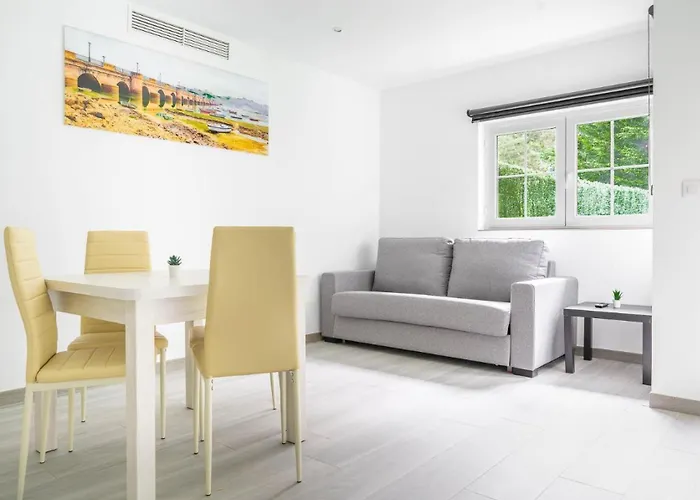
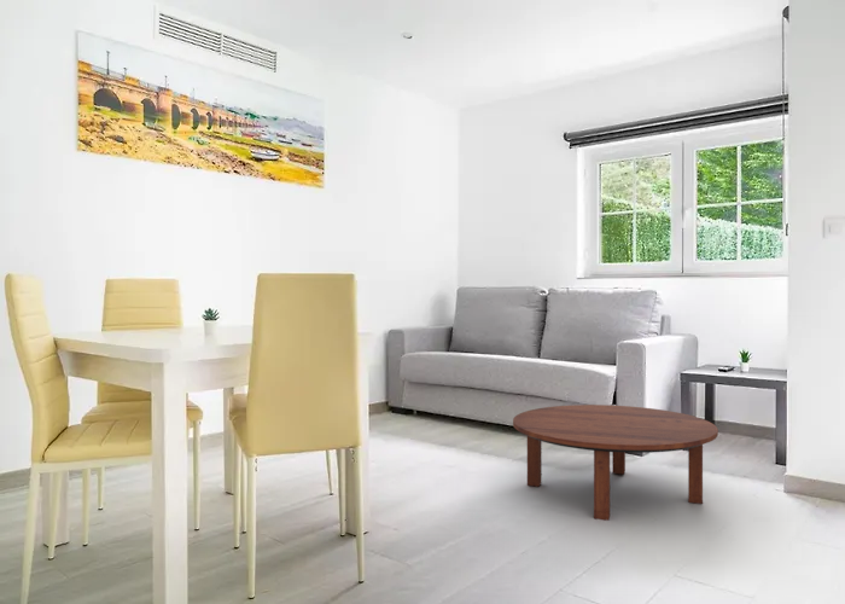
+ coffee table [512,403,719,522]
